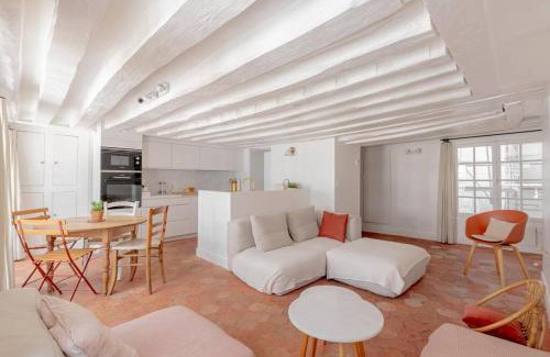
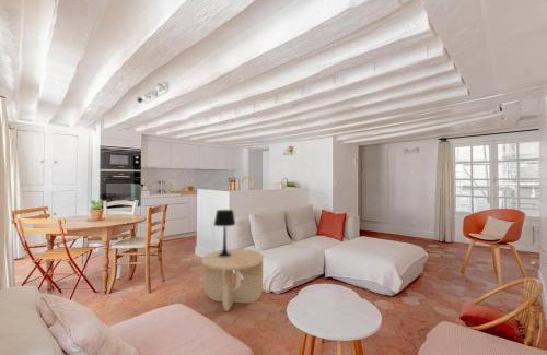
+ side table [201,248,265,312]
+ table lamp [212,209,236,257]
